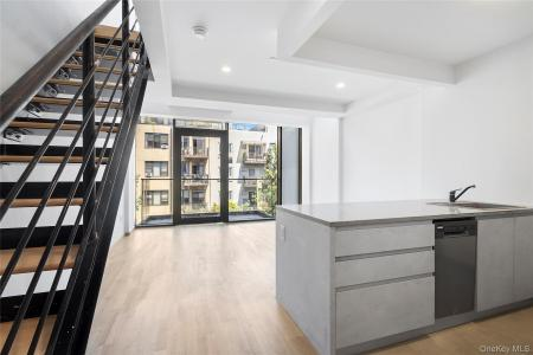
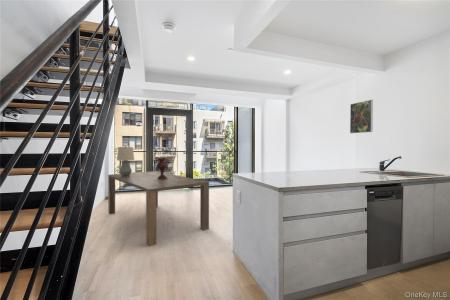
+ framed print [349,99,374,134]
+ decorative urn [153,156,171,179]
+ lamp [116,146,135,177]
+ dining table [107,170,210,247]
